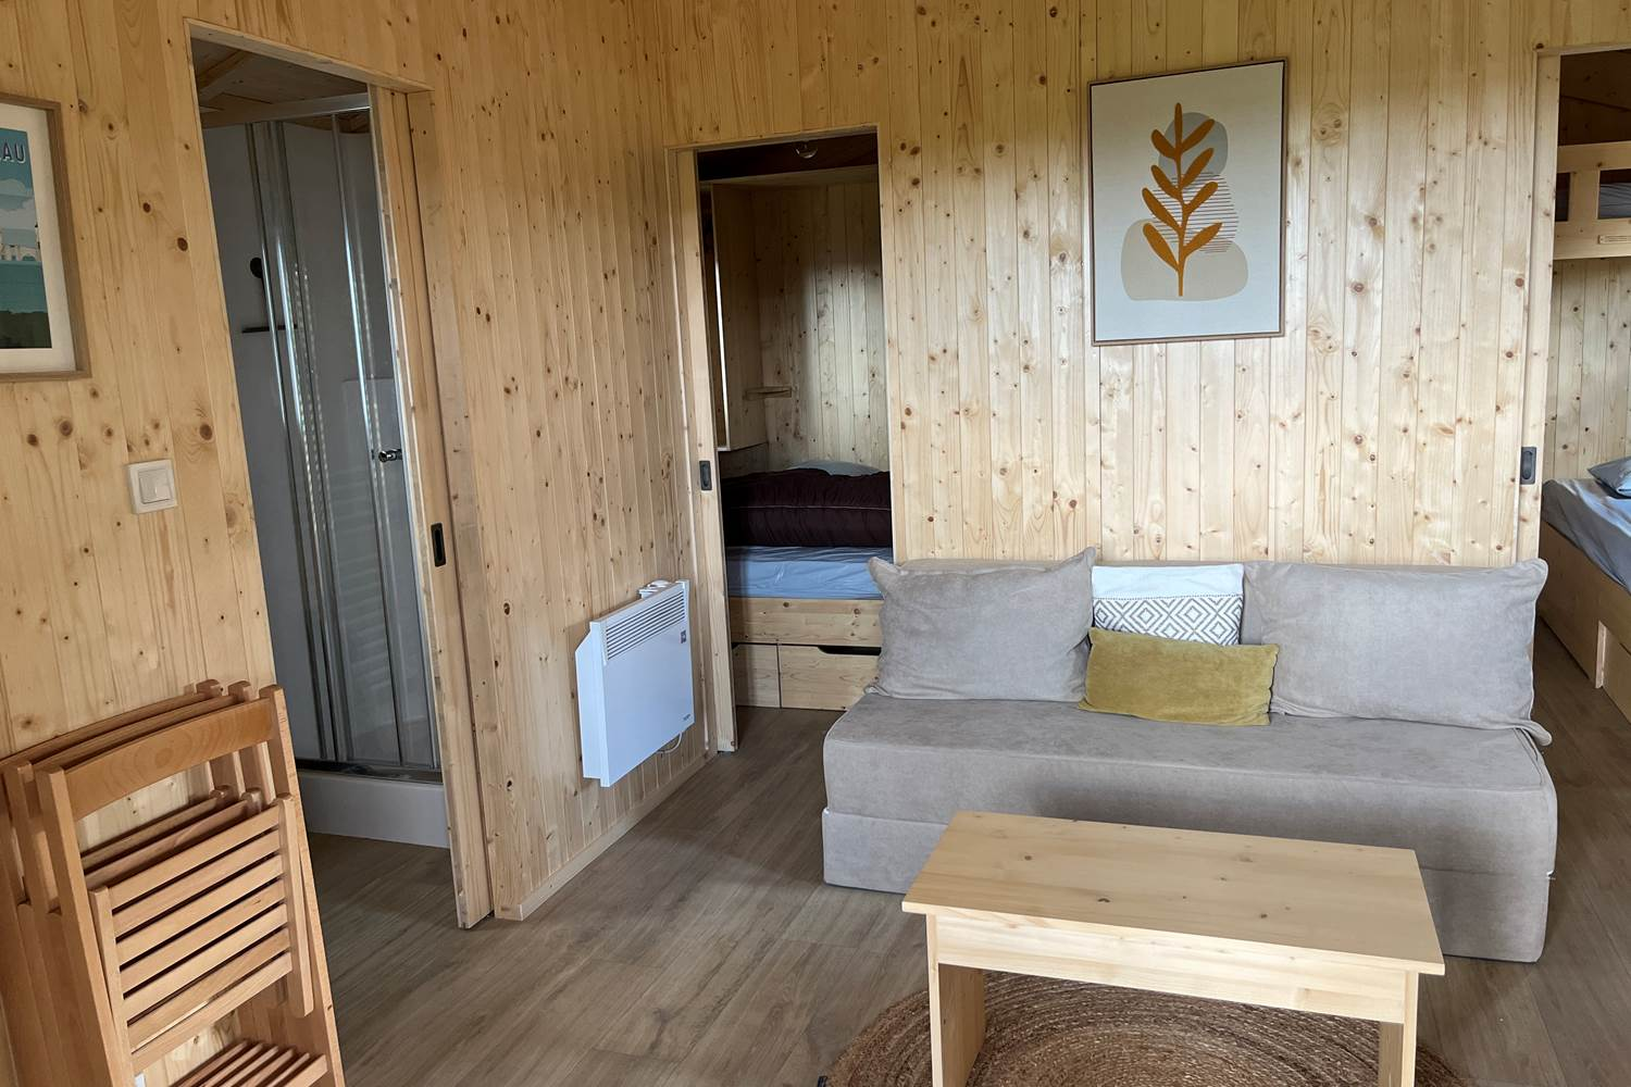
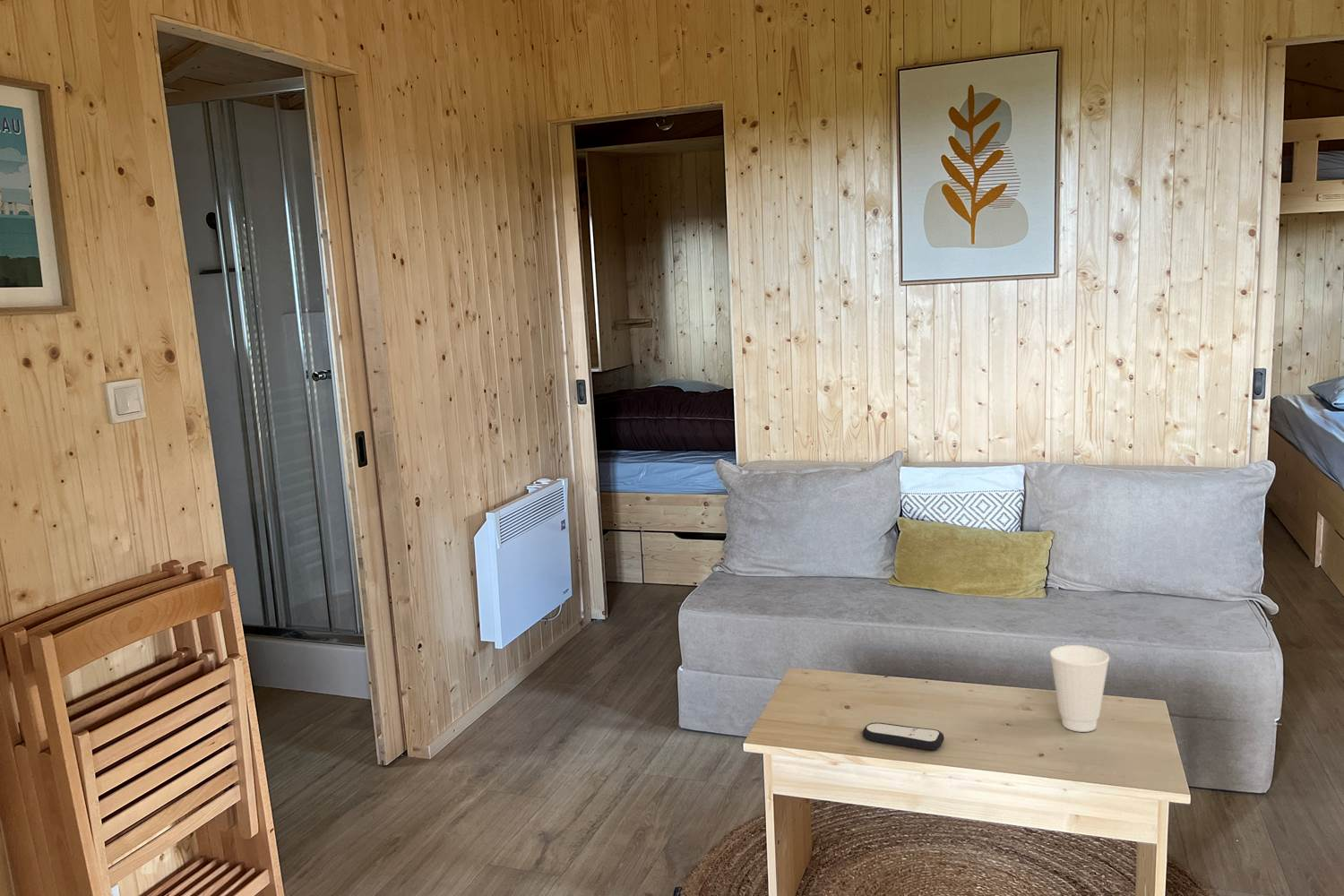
+ cup [1049,644,1110,733]
+ remote control [862,721,945,752]
